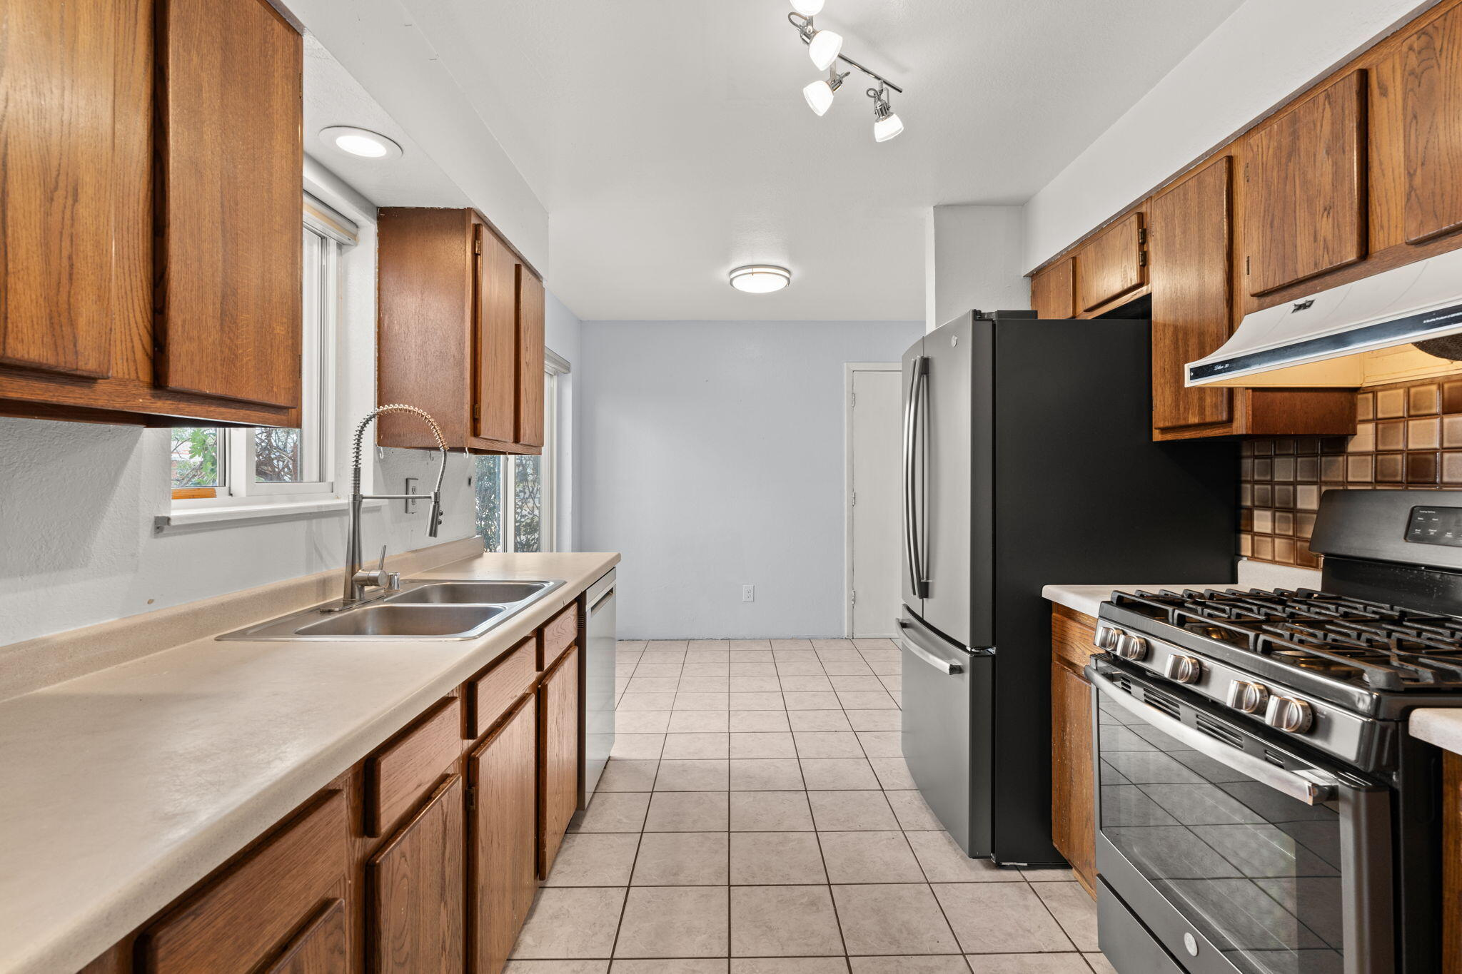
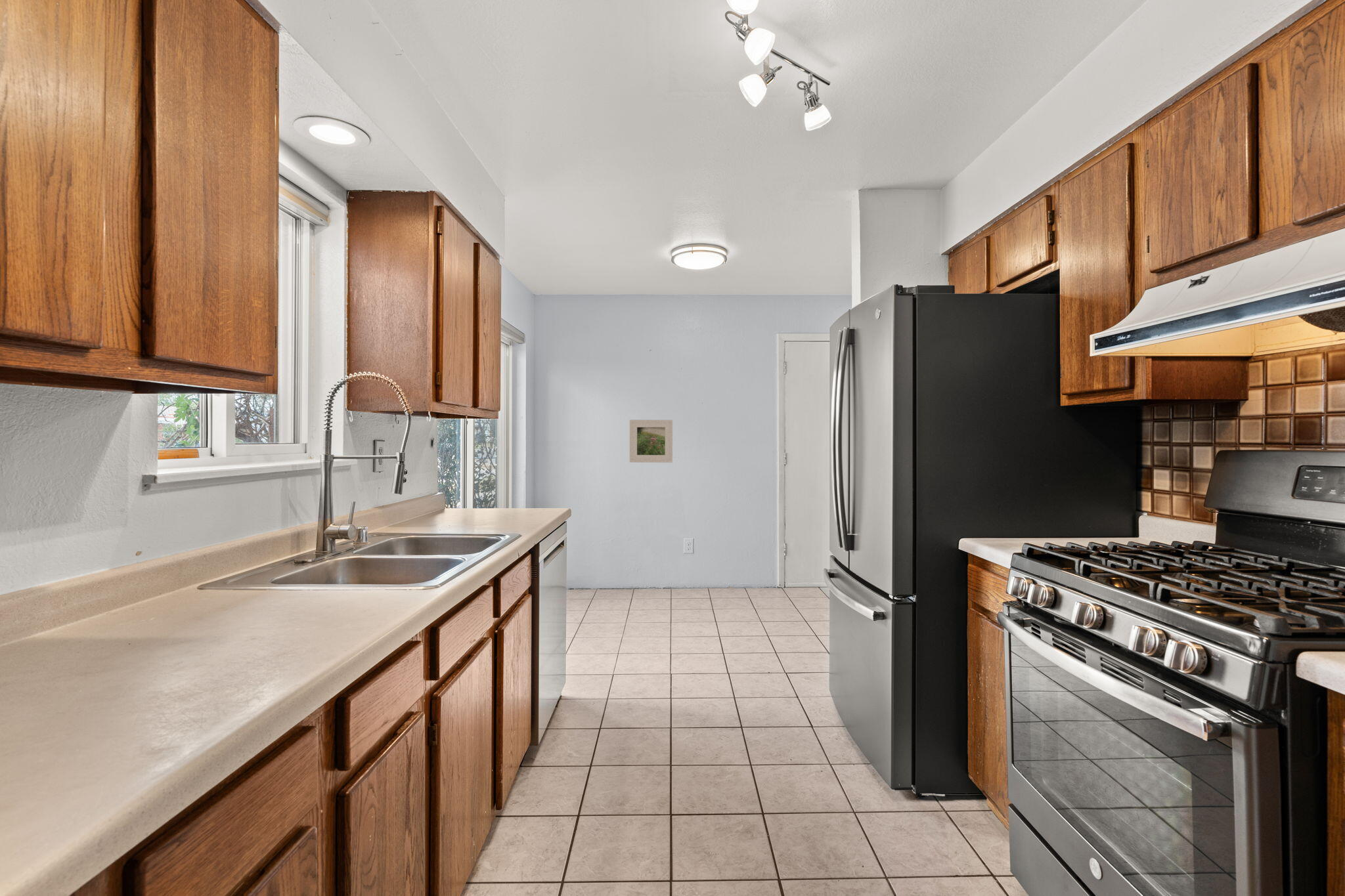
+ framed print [629,419,673,463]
